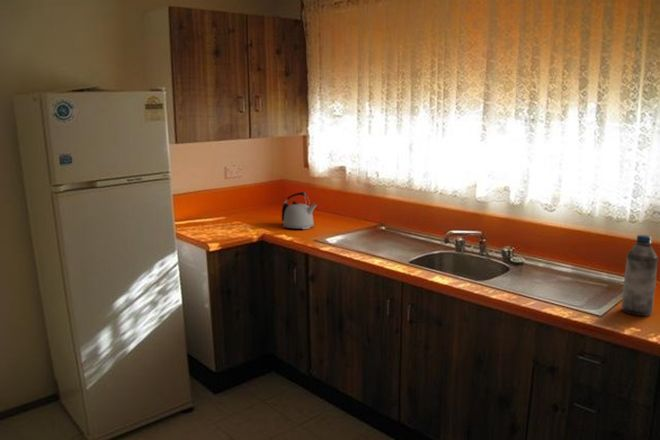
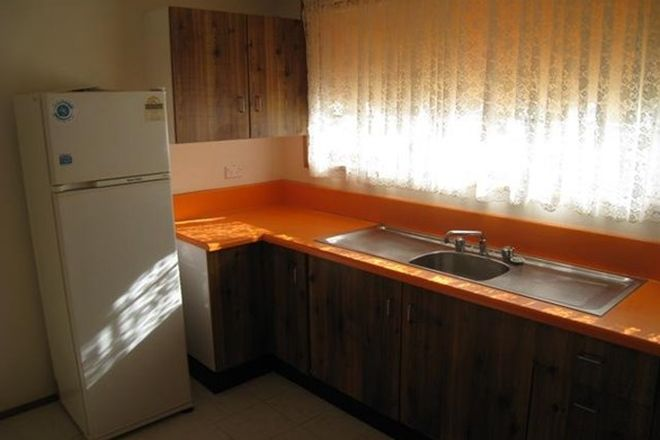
- kettle [281,191,318,230]
- water bottle [621,234,659,317]
